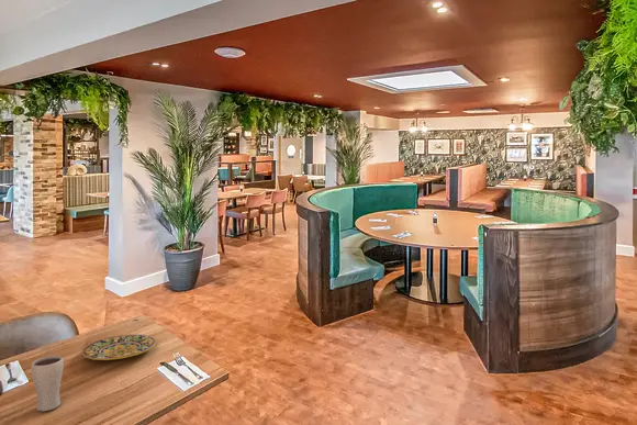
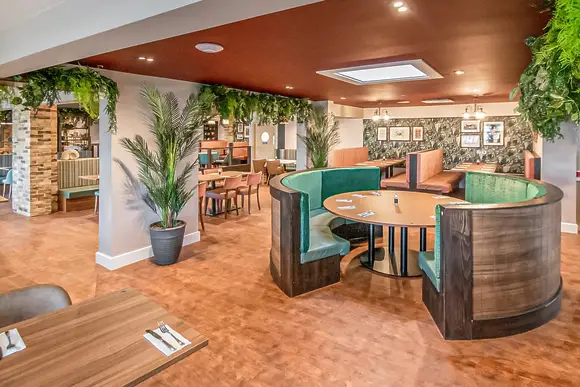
- plate [80,333,157,361]
- drinking glass [30,355,65,412]
